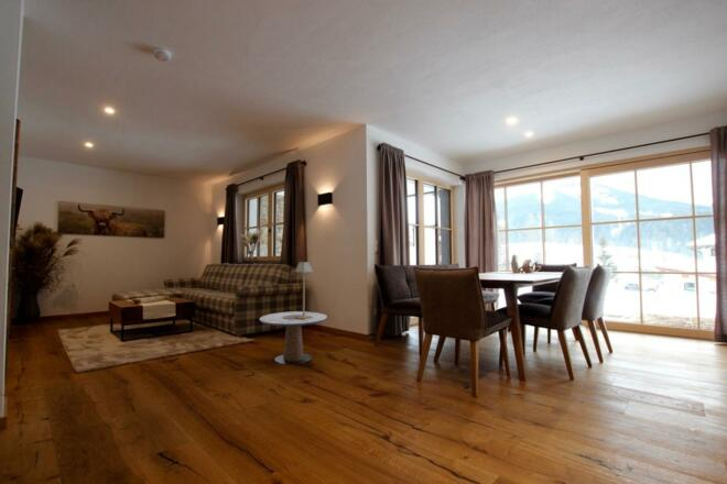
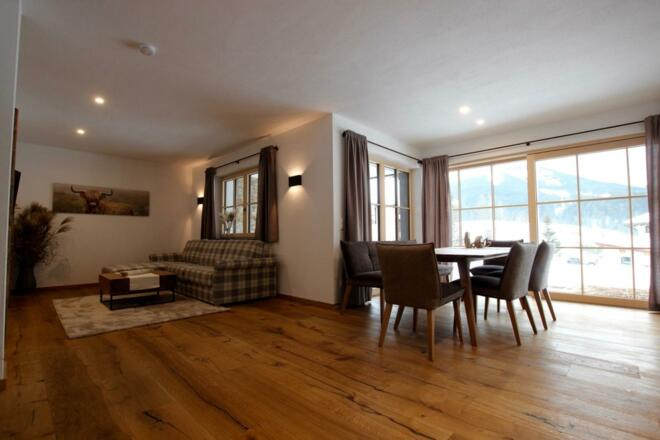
- side table [259,310,328,365]
- table lamp [294,261,314,319]
